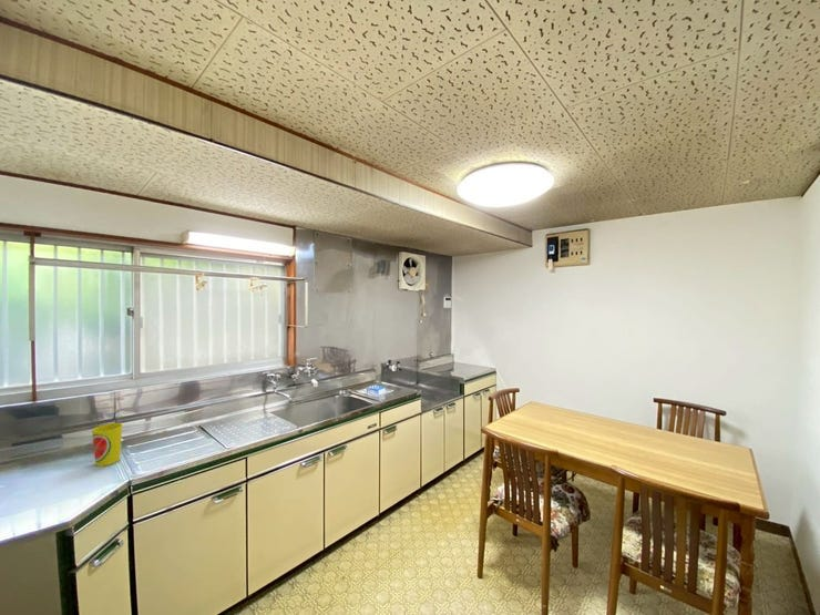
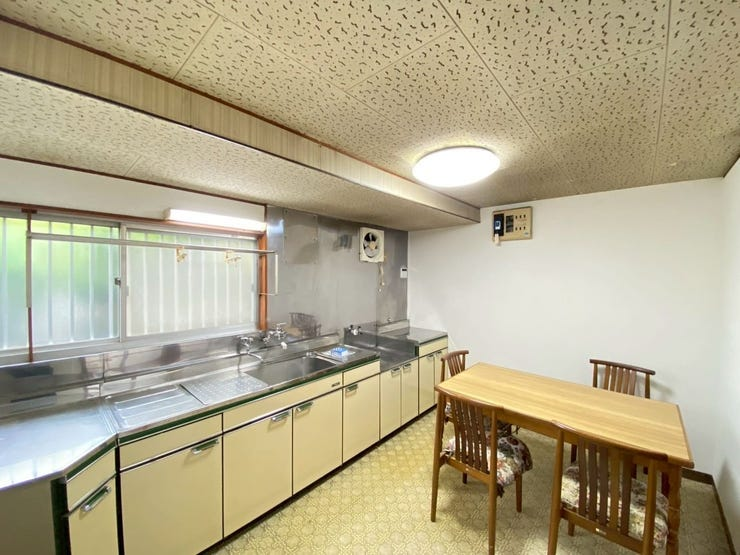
- cup [91,422,124,468]
